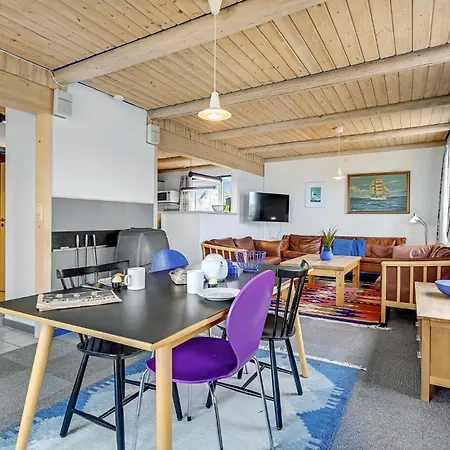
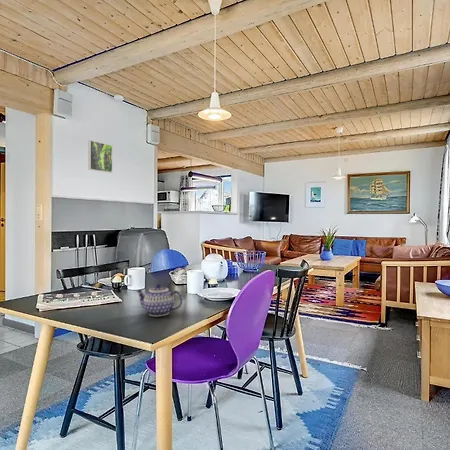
+ teapot [135,283,184,317]
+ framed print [87,139,113,174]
